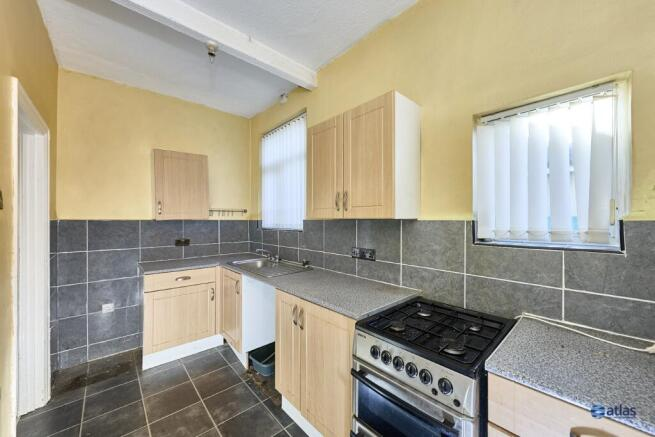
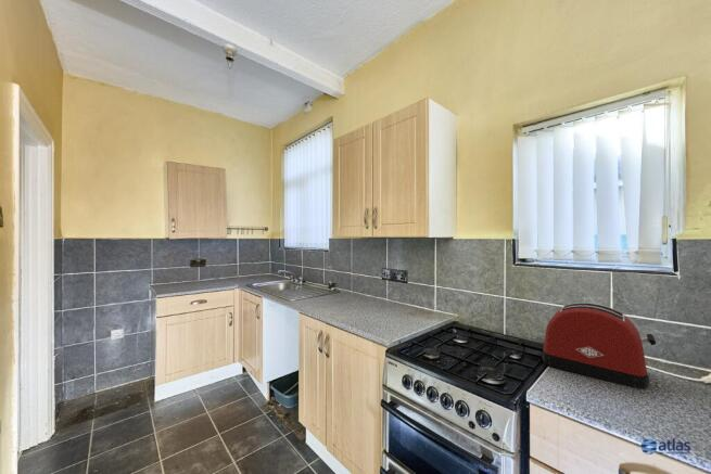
+ toaster [541,302,657,390]
